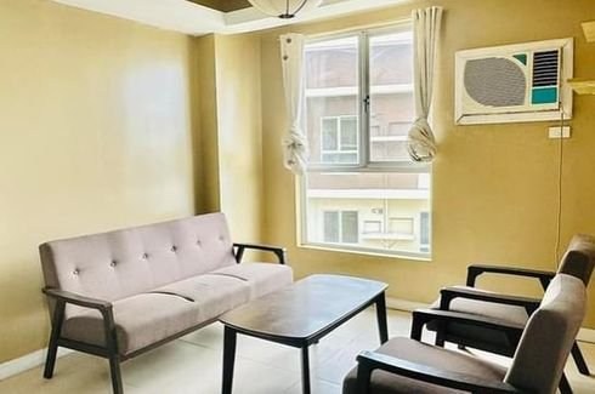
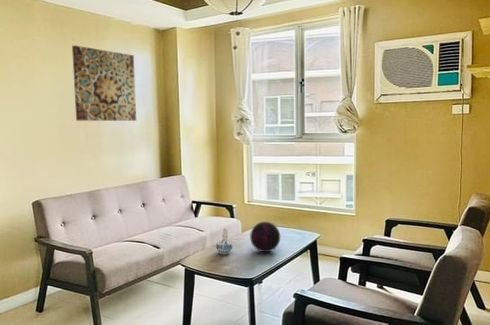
+ ceramic pitcher [215,227,233,255]
+ decorative orb [249,221,281,253]
+ wall art [71,44,137,122]
